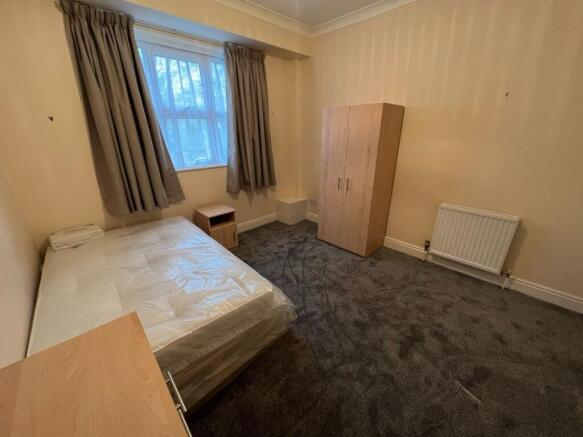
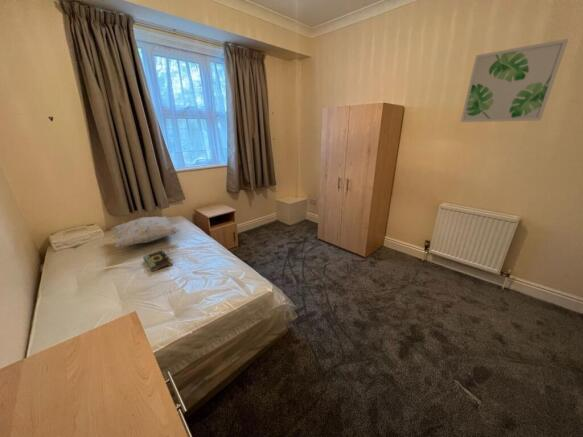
+ wall art [460,38,569,123]
+ decorative pillow [110,215,182,248]
+ book [142,249,174,273]
